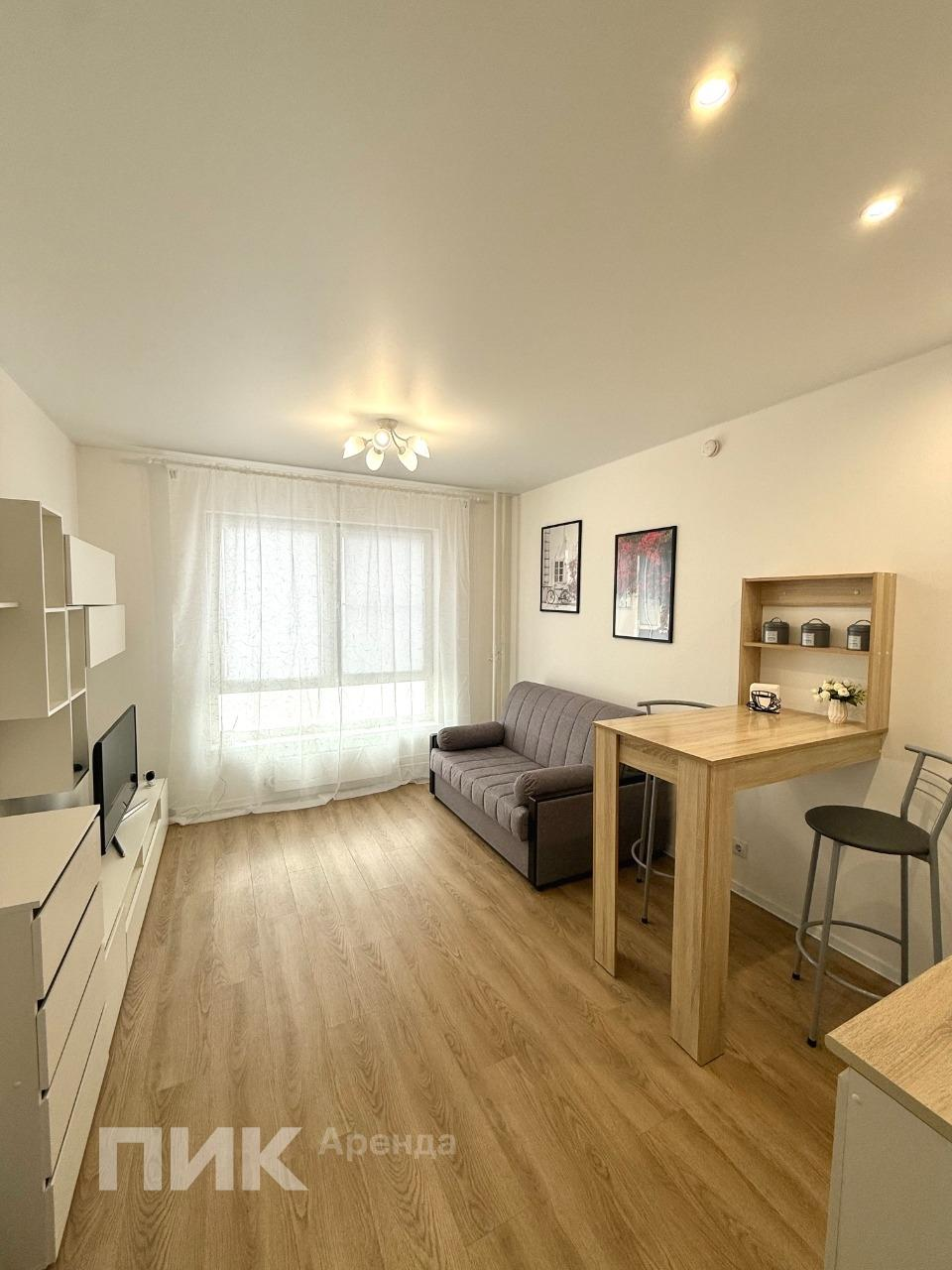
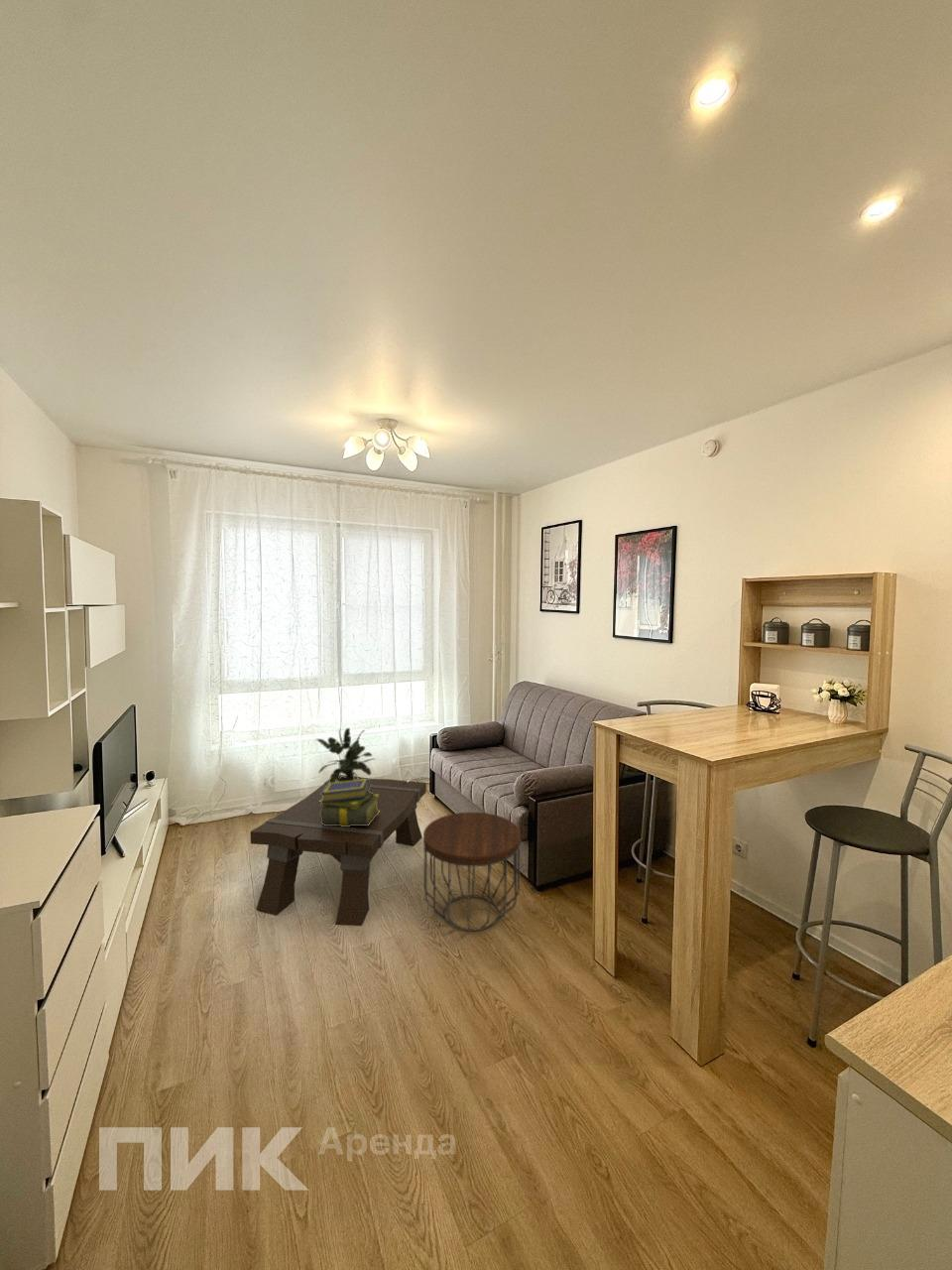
+ stack of books [319,778,380,826]
+ potted plant [316,727,377,783]
+ side table [422,812,522,933]
+ coffee table [250,774,427,927]
